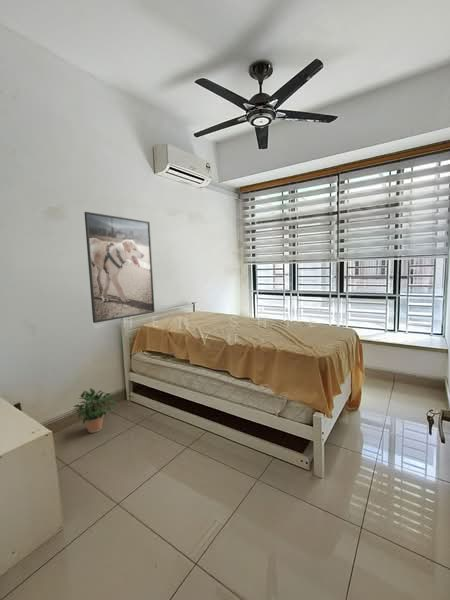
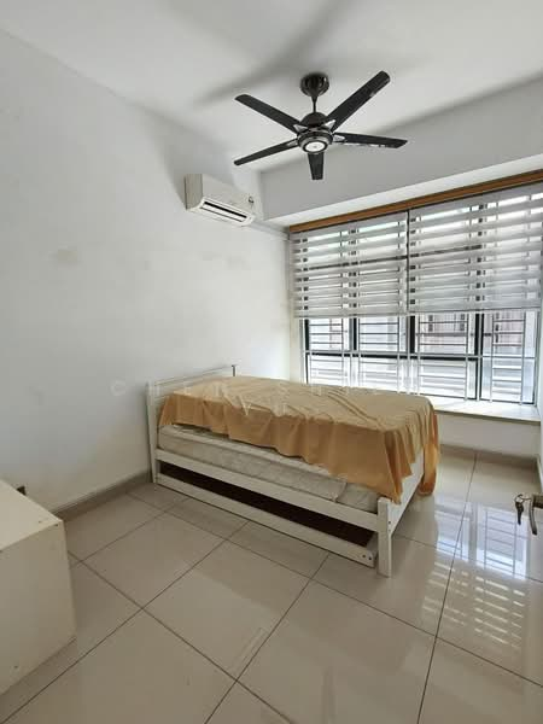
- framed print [83,211,155,324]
- potted plant [72,387,118,434]
